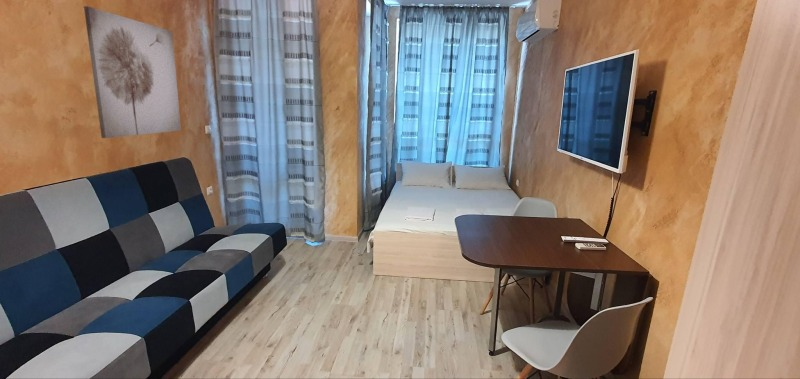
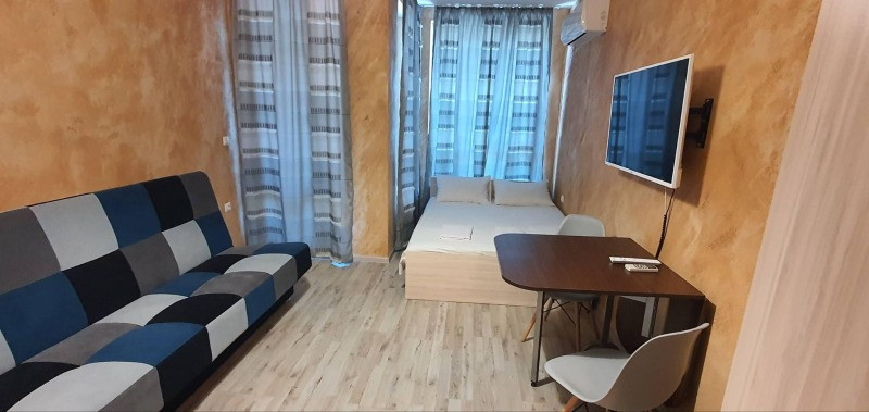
- wall art [83,5,182,139]
